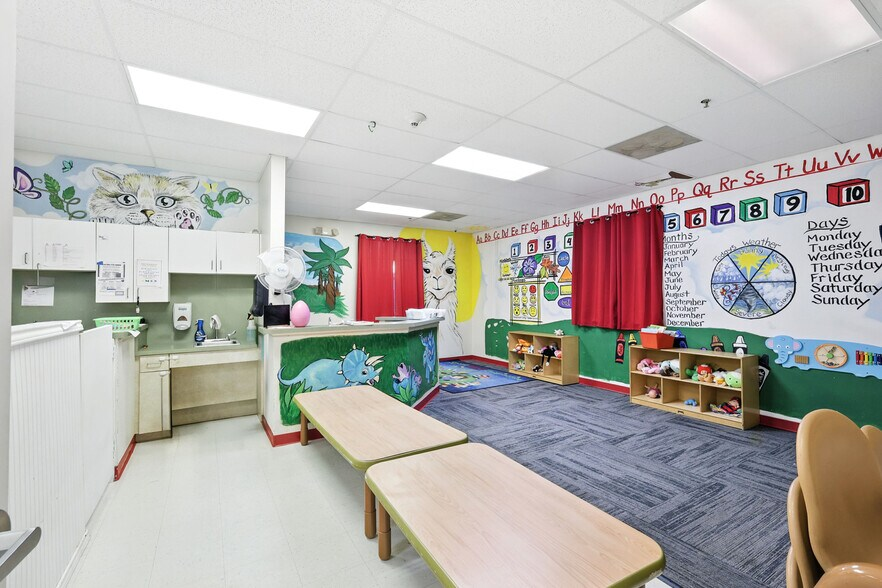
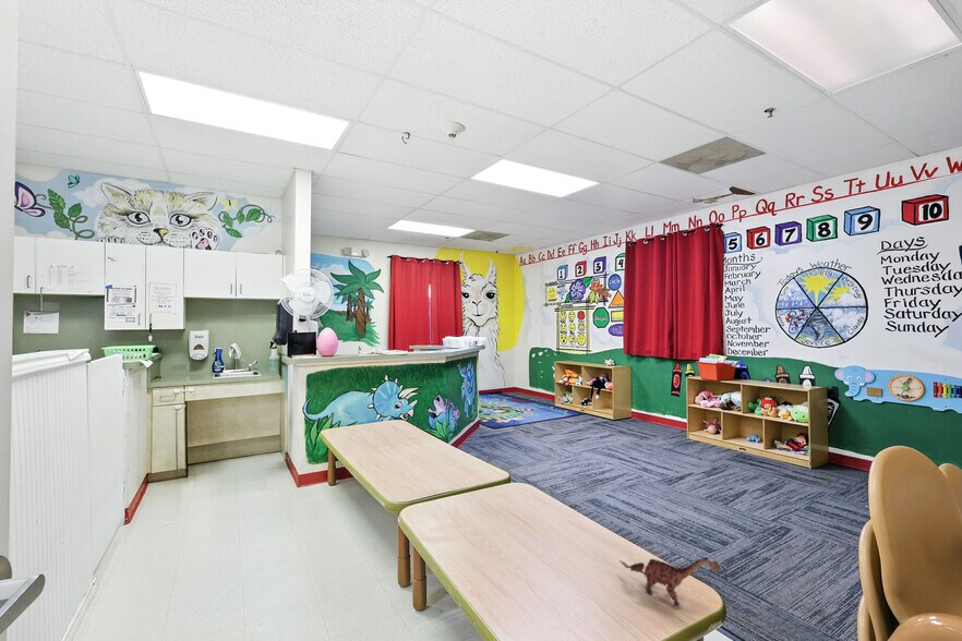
+ toy dinosaur [618,556,722,609]
